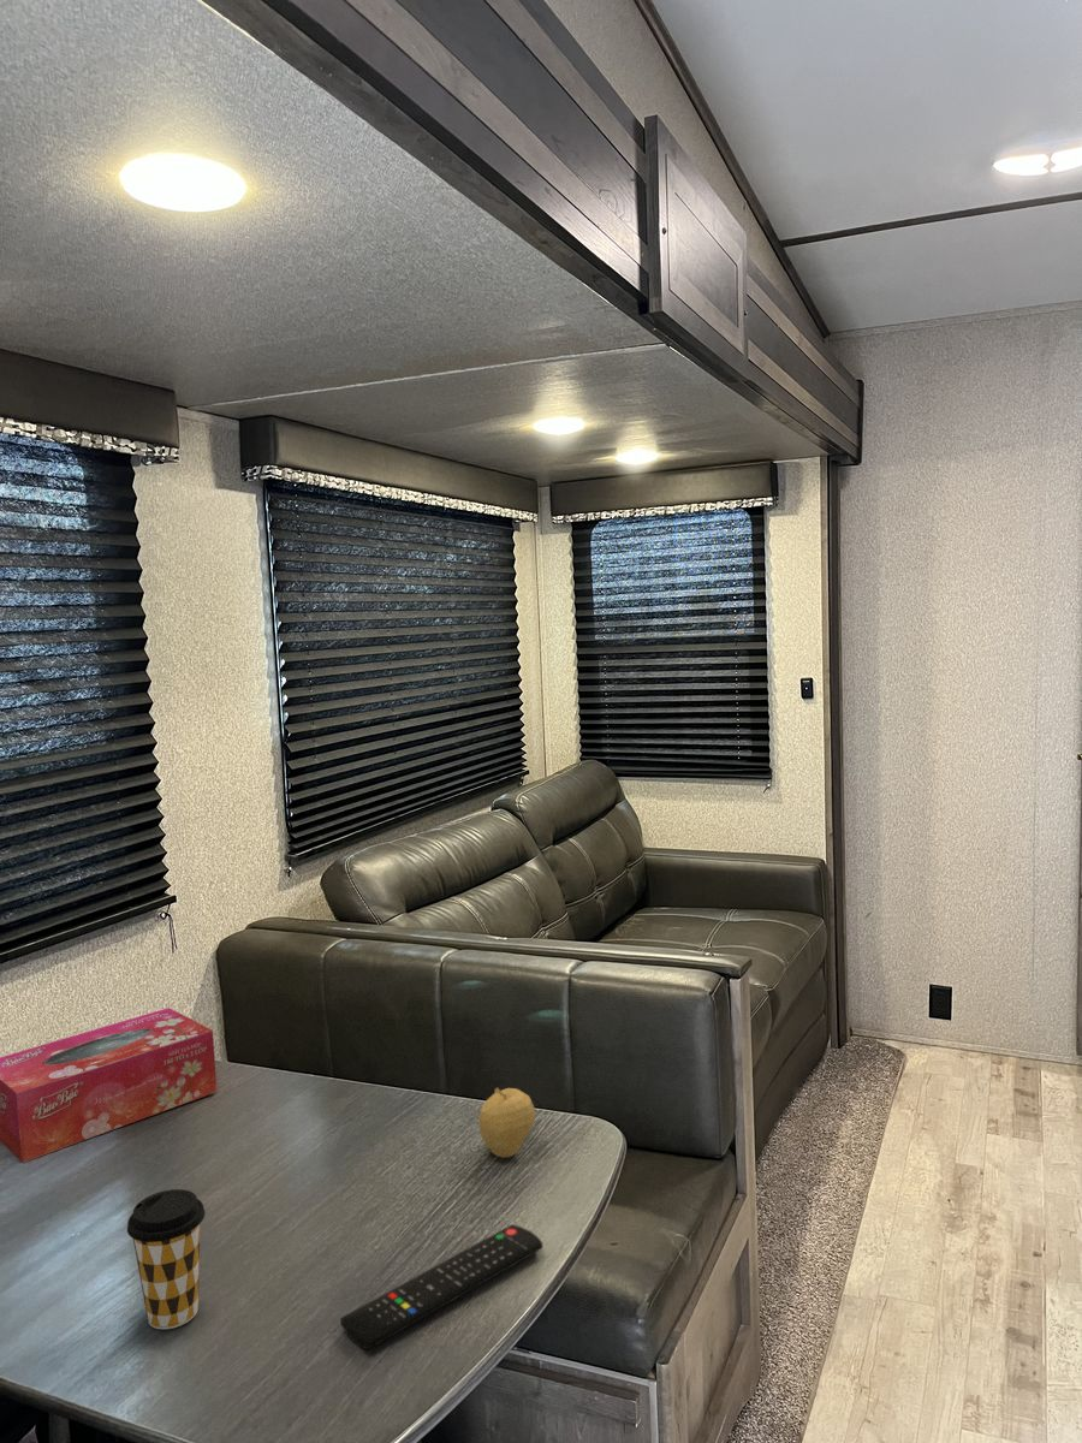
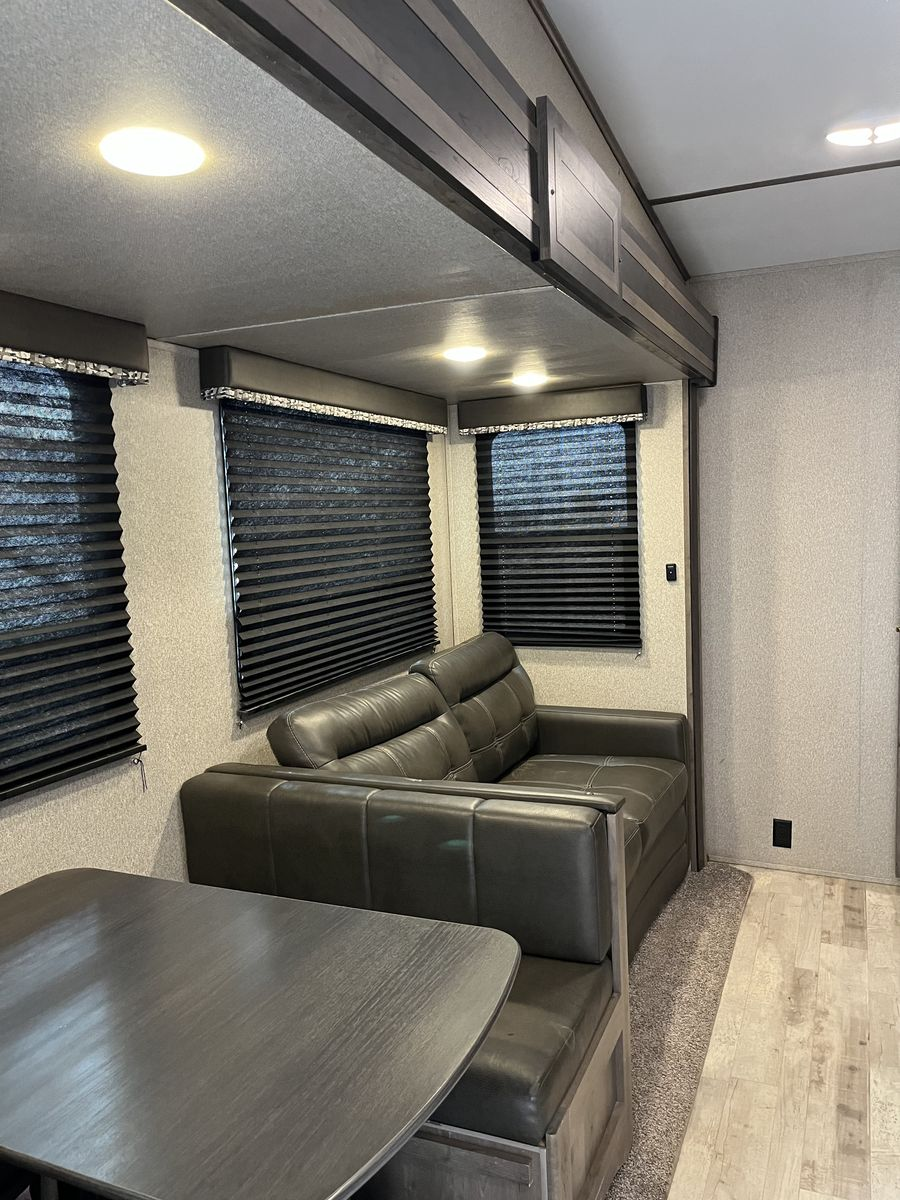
- coffee cup [126,1188,207,1330]
- remote control [339,1223,543,1350]
- tissue box [0,1006,218,1164]
- fruit [477,1087,537,1159]
